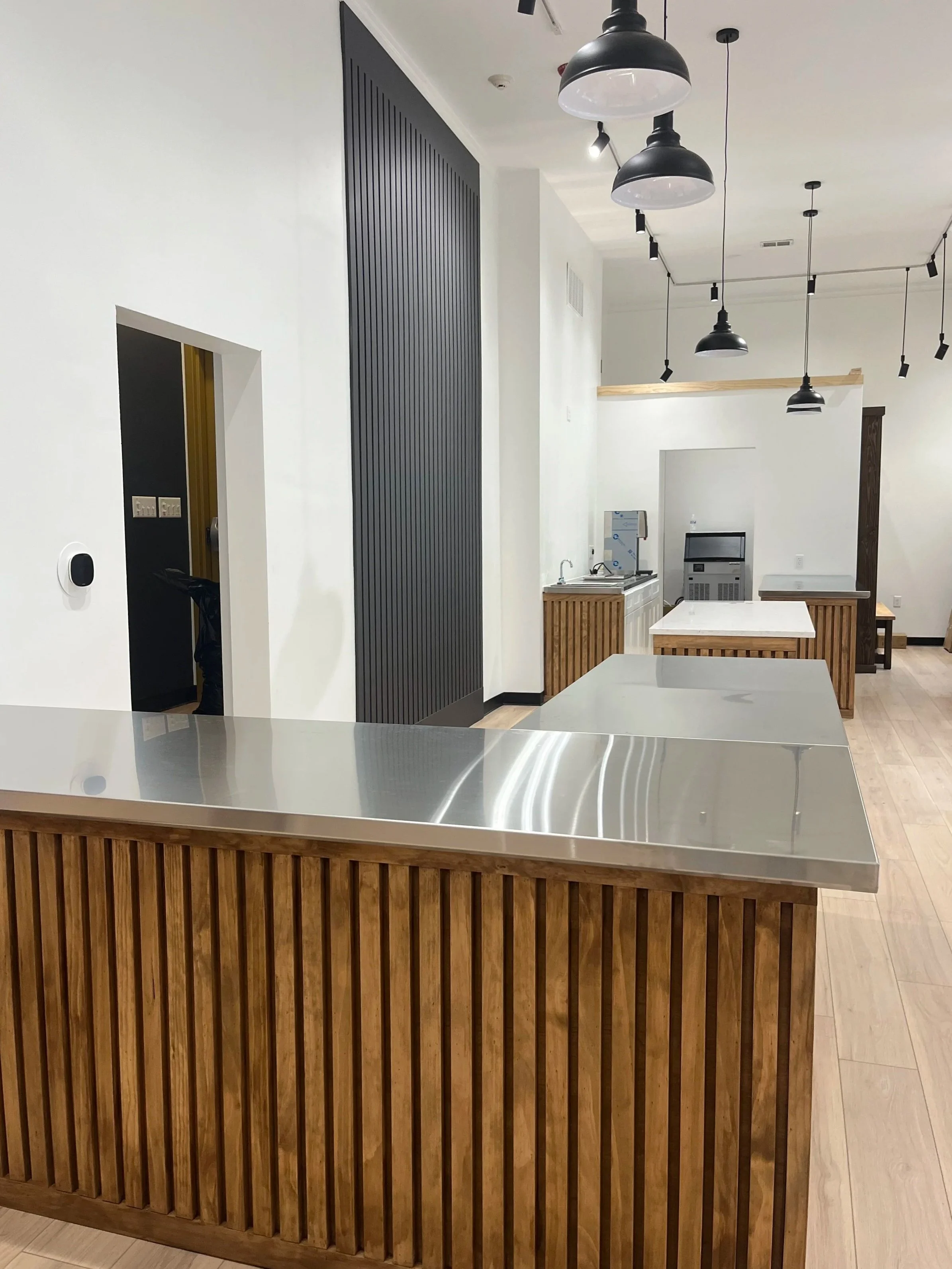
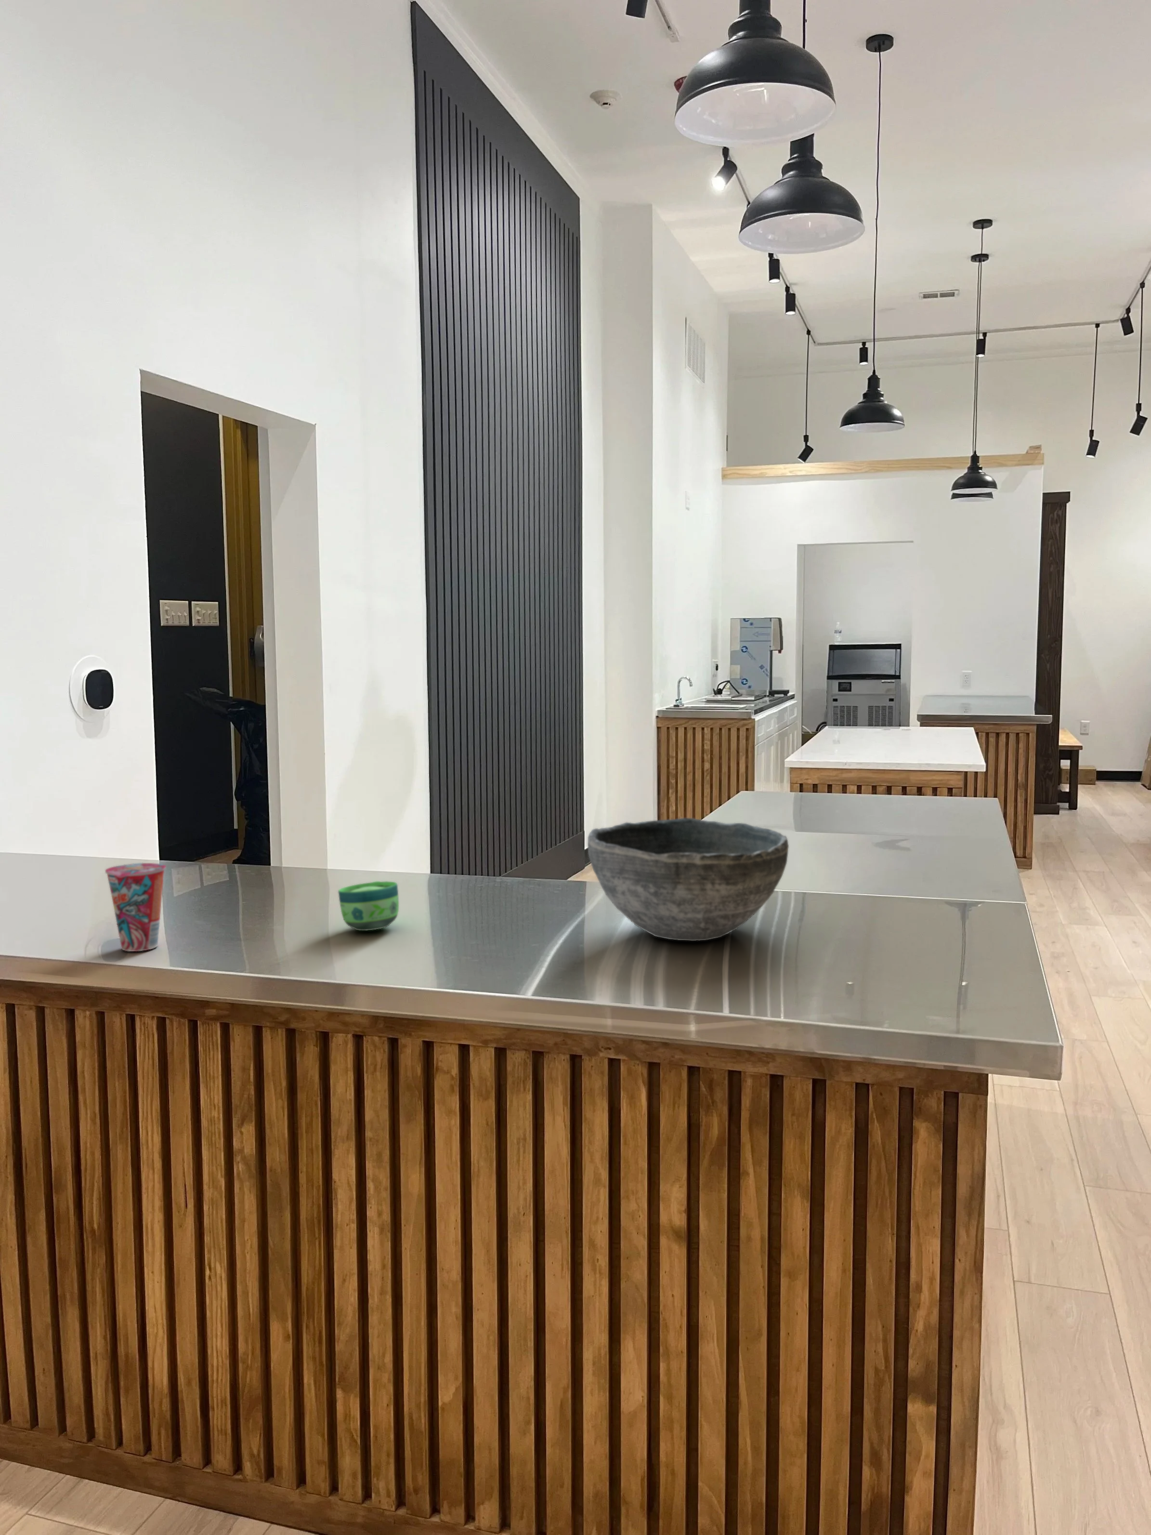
+ cup [337,881,399,931]
+ cup [104,862,167,952]
+ bowl [588,818,789,941]
